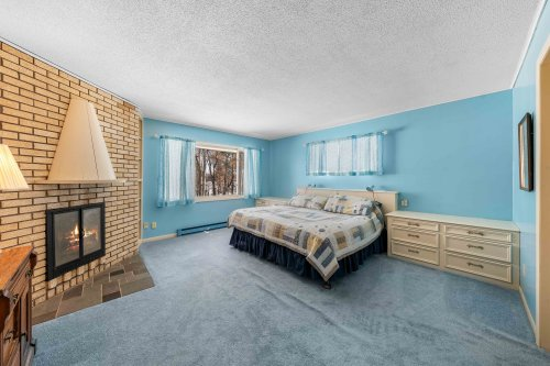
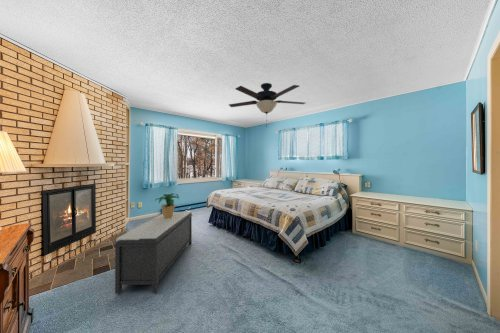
+ ceiling fan [228,82,306,128]
+ bench [112,211,193,294]
+ potted plant [155,192,180,219]
